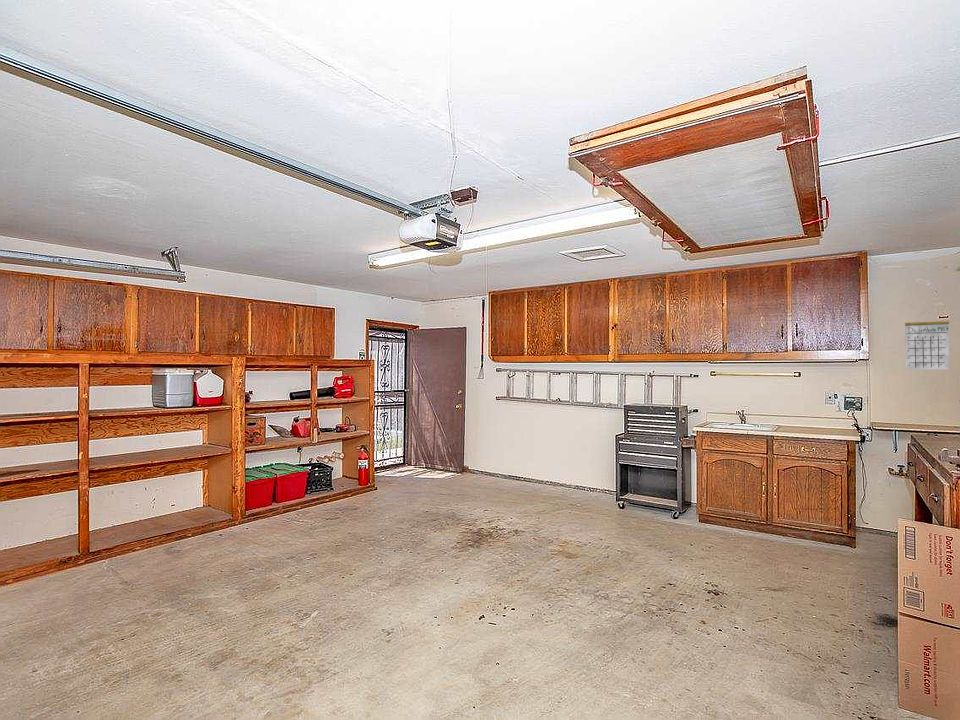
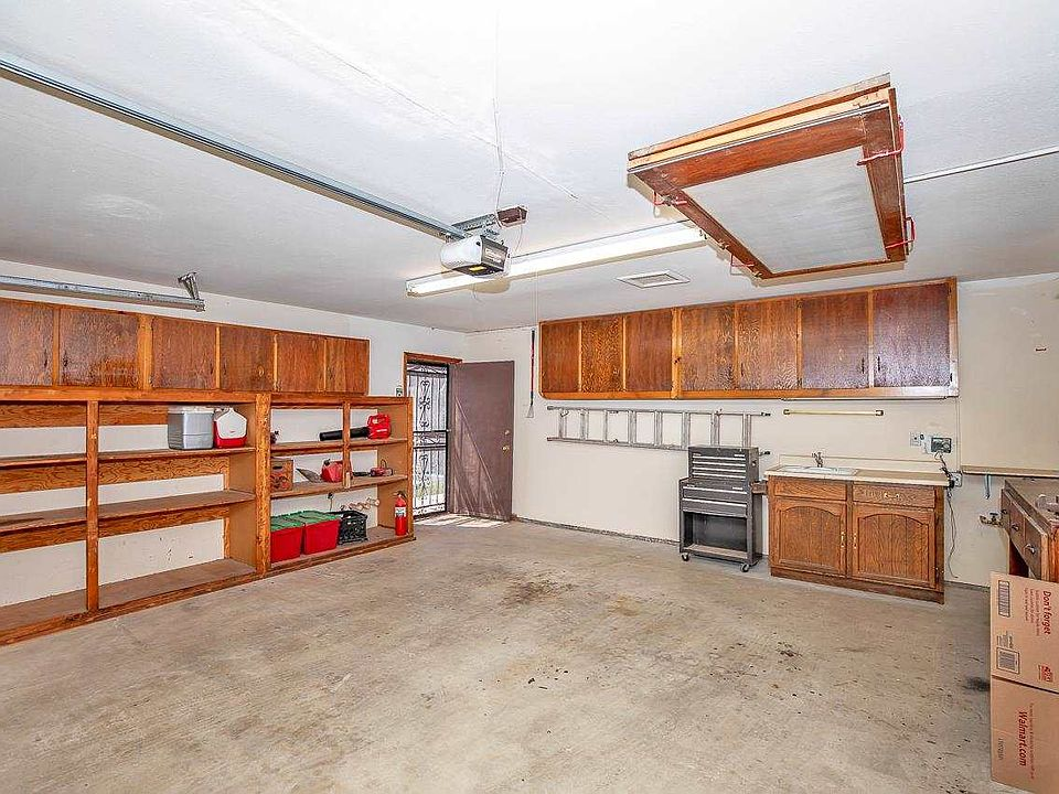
- calendar [904,311,950,371]
